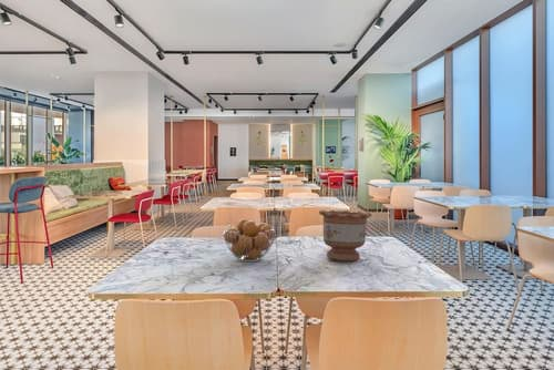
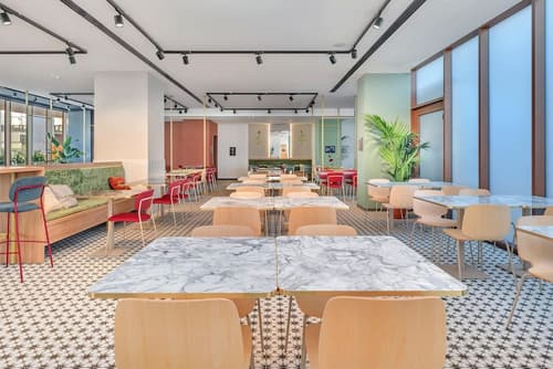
- fruit basket [222,218,277,263]
- flower pot [318,209,372,261]
